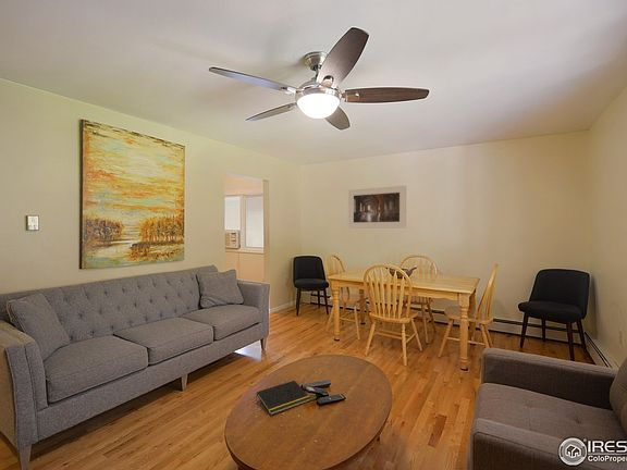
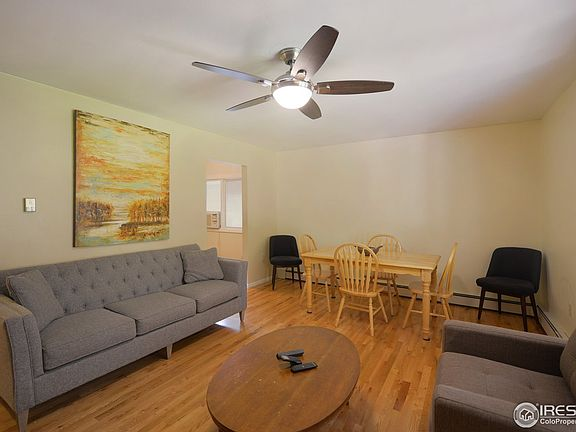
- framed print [347,185,407,230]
- notepad [255,380,311,416]
